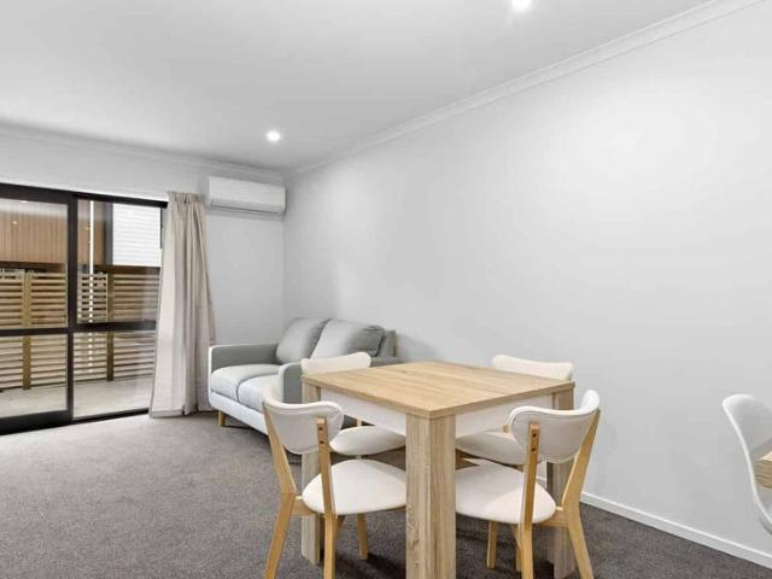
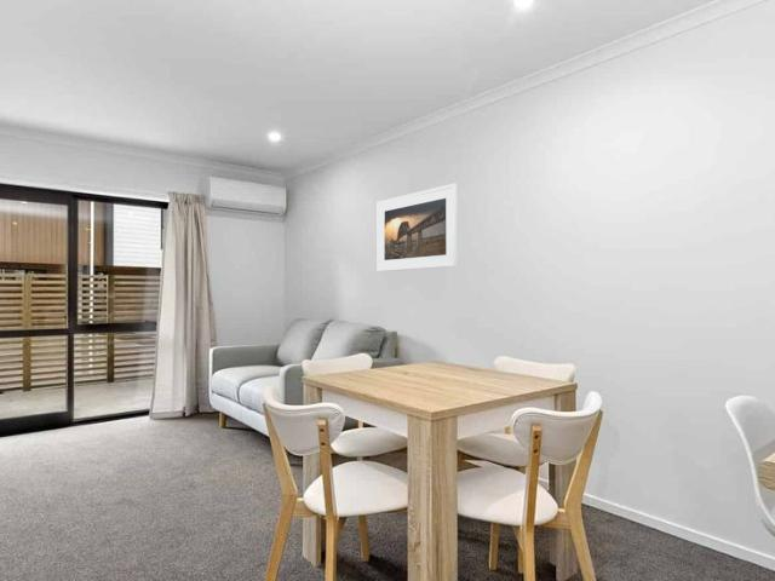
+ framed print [377,183,458,272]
